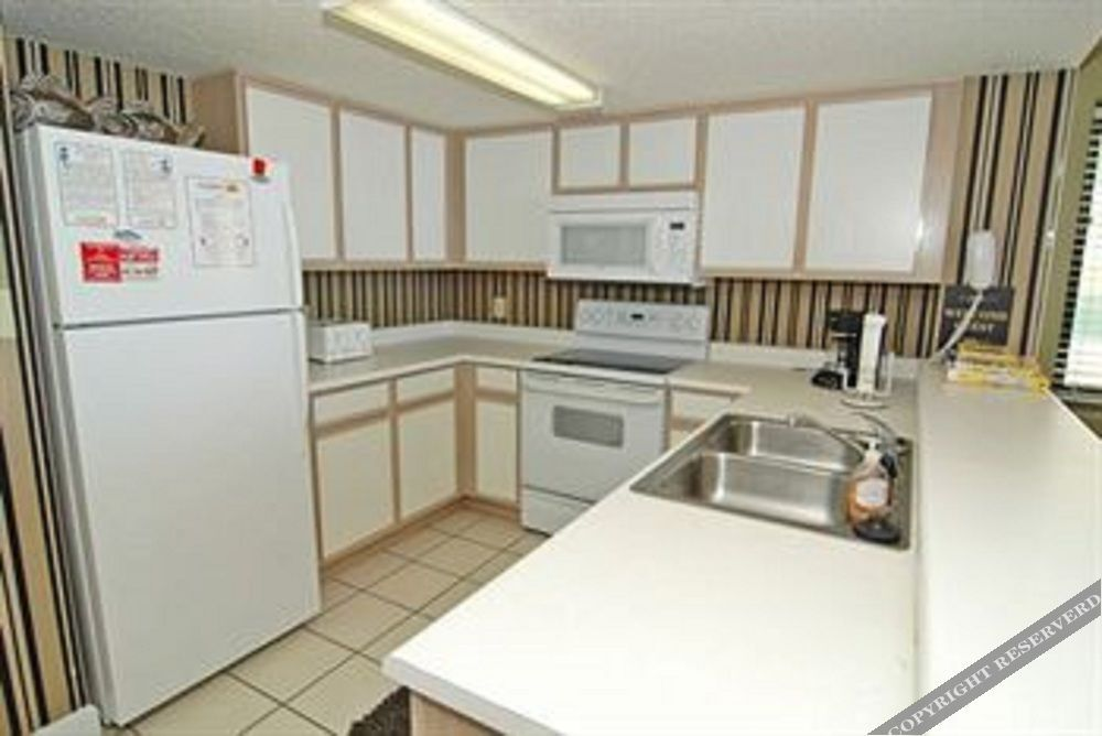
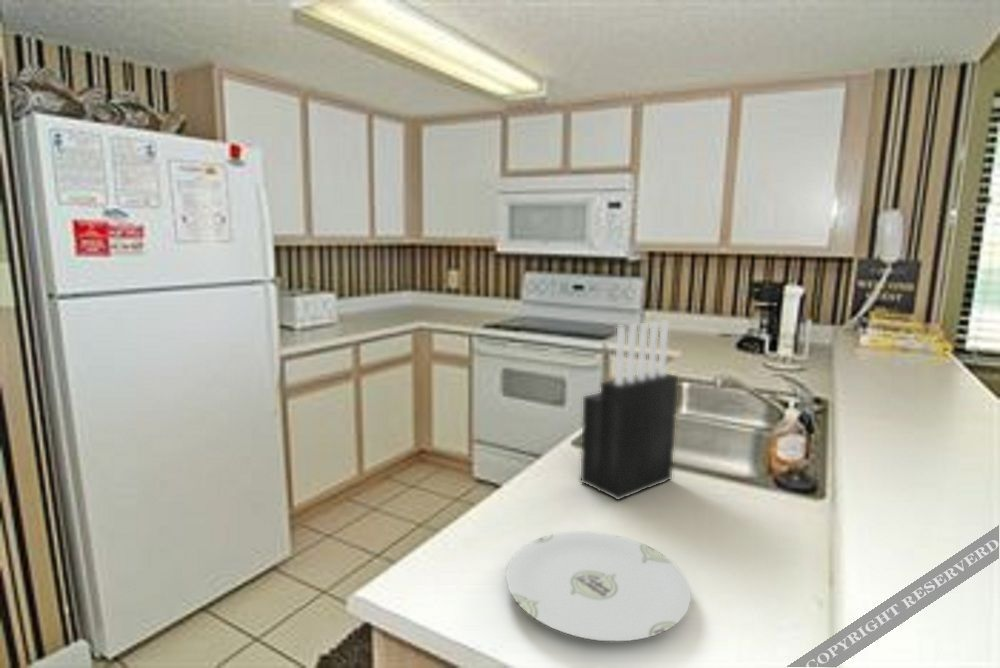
+ plate [505,531,692,642]
+ knife block [580,320,679,501]
